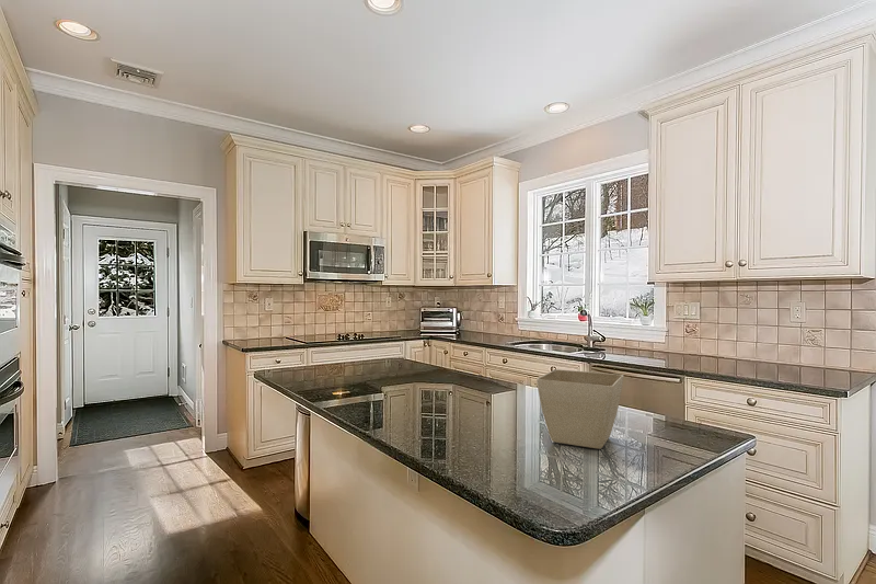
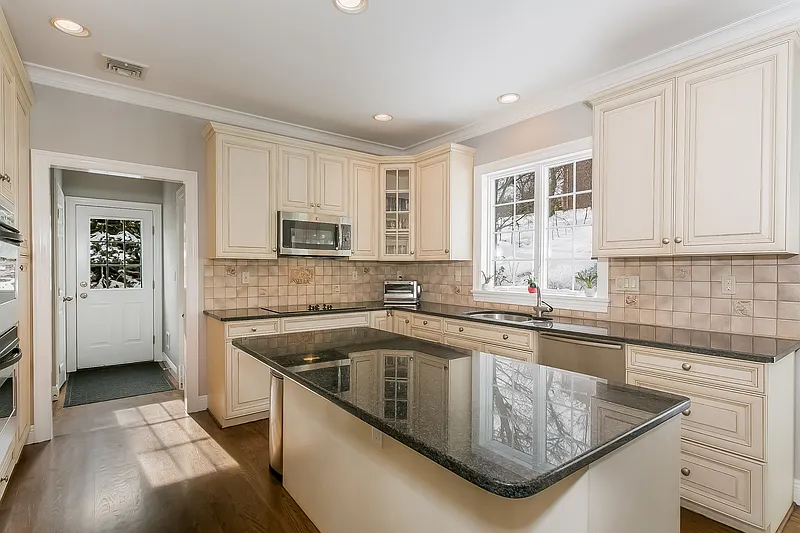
- flower pot [535,368,625,449]
